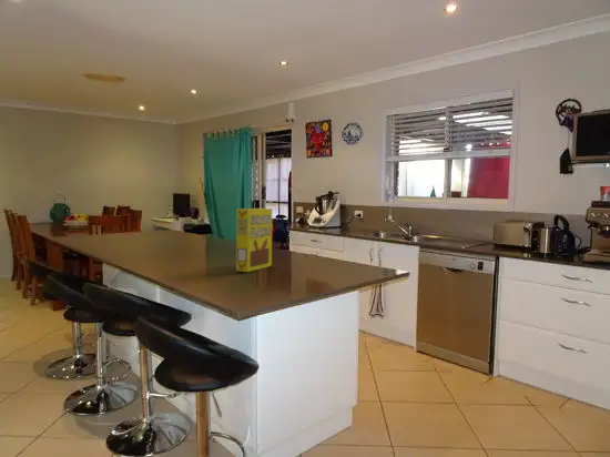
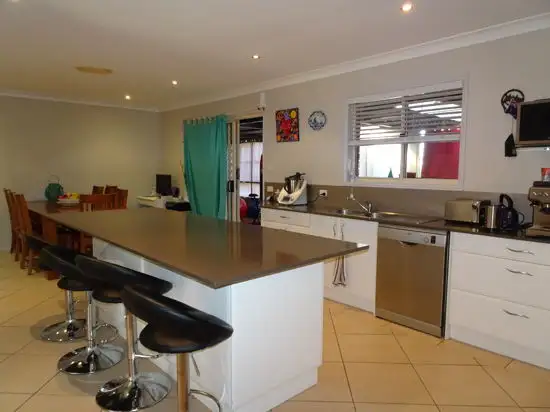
- cereal box [235,207,274,273]
